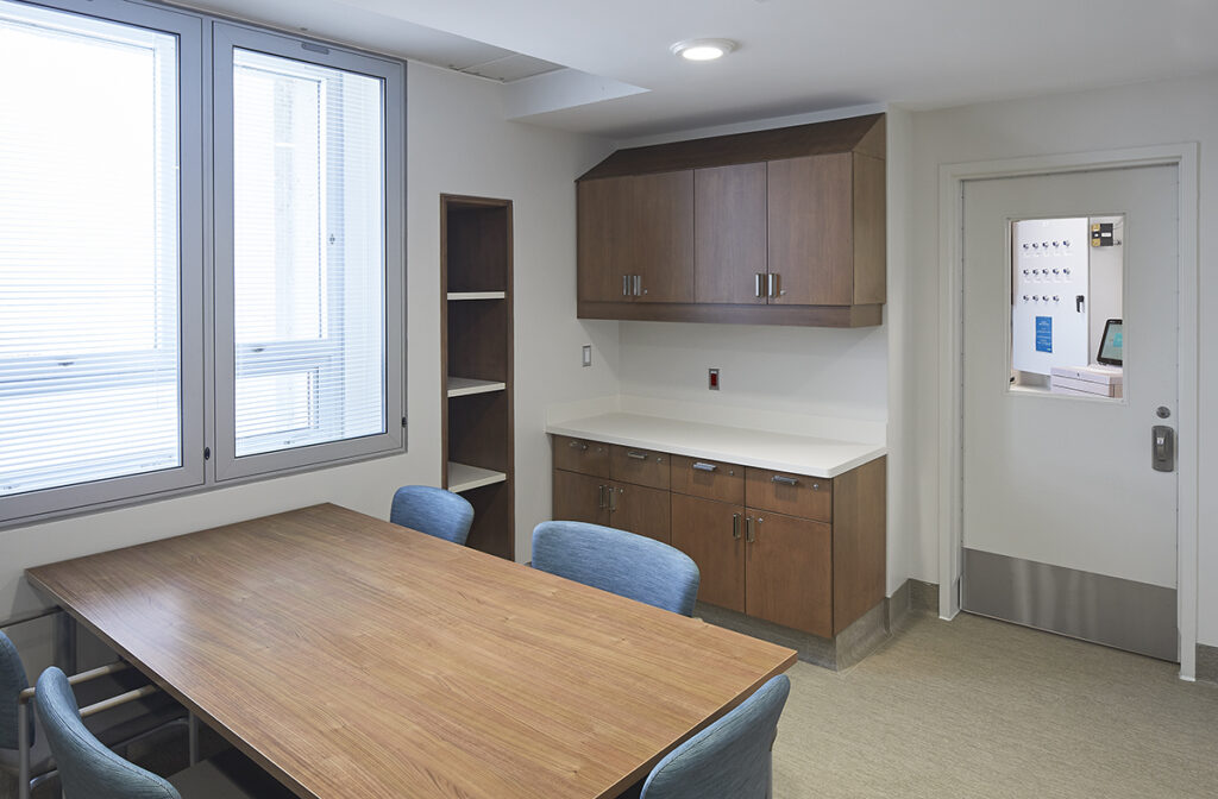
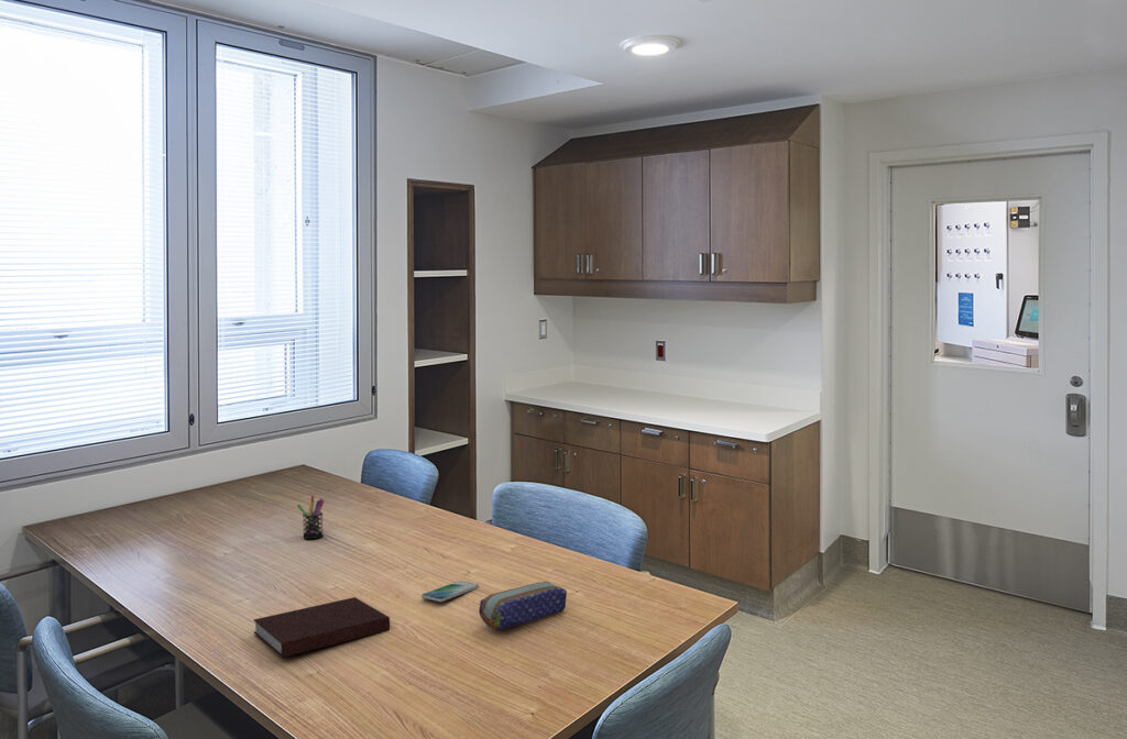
+ smartphone [420,580,480,603]
+ pencil case [478,581,568,631]
+ notebook [252,596,391,659]
+ pen holder [296,495,326,540]
